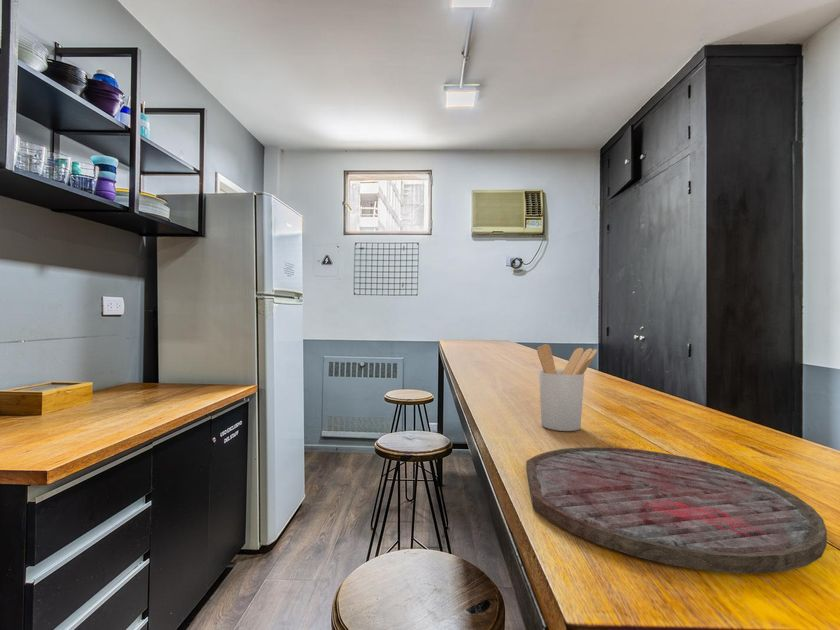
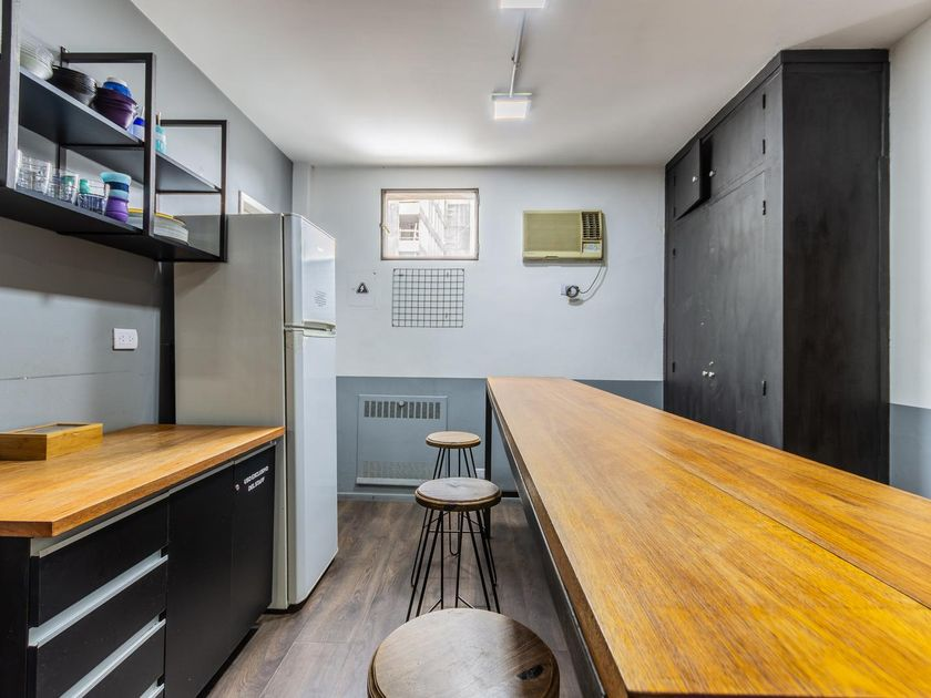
- cutting board [525,446,828,575]
- utensil holder [536,343,598,432]
